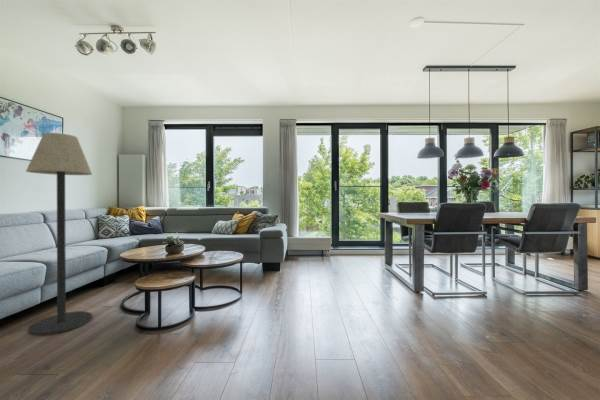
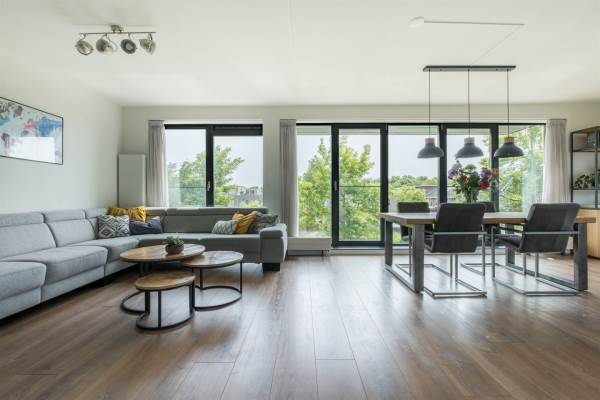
- floor lamp [25,132,93,337]
